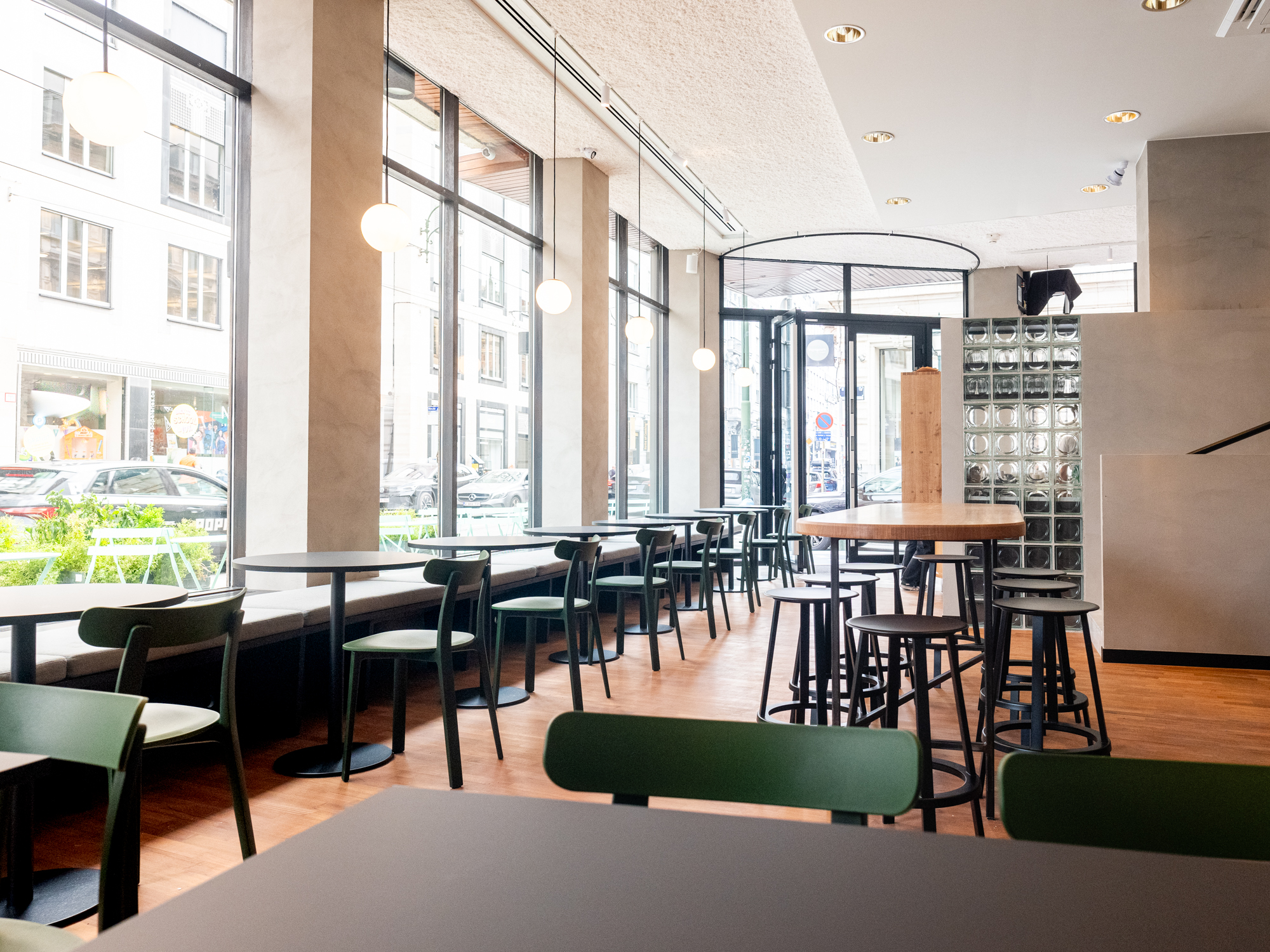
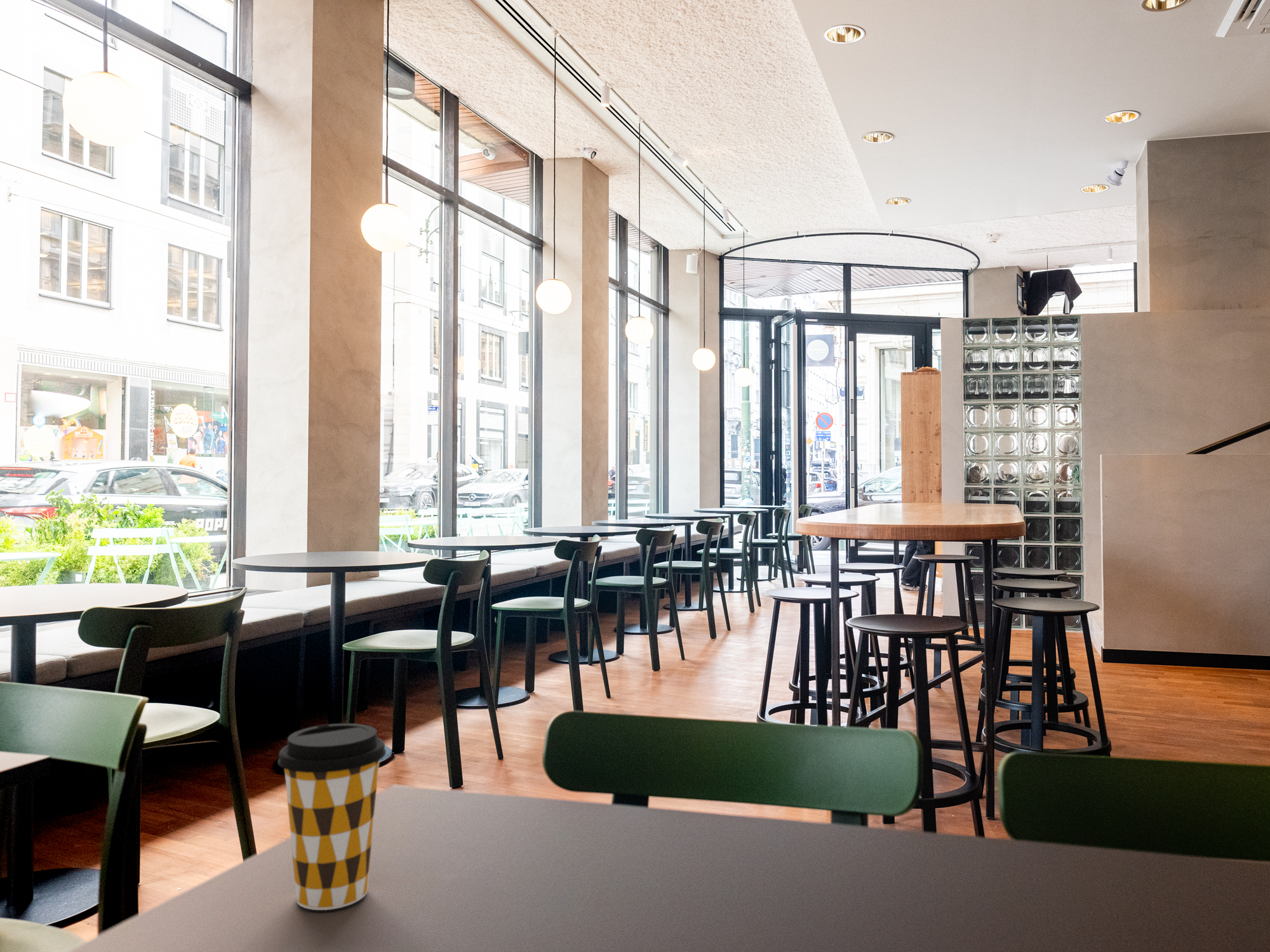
+ coffee cup [277,723,387,911]
